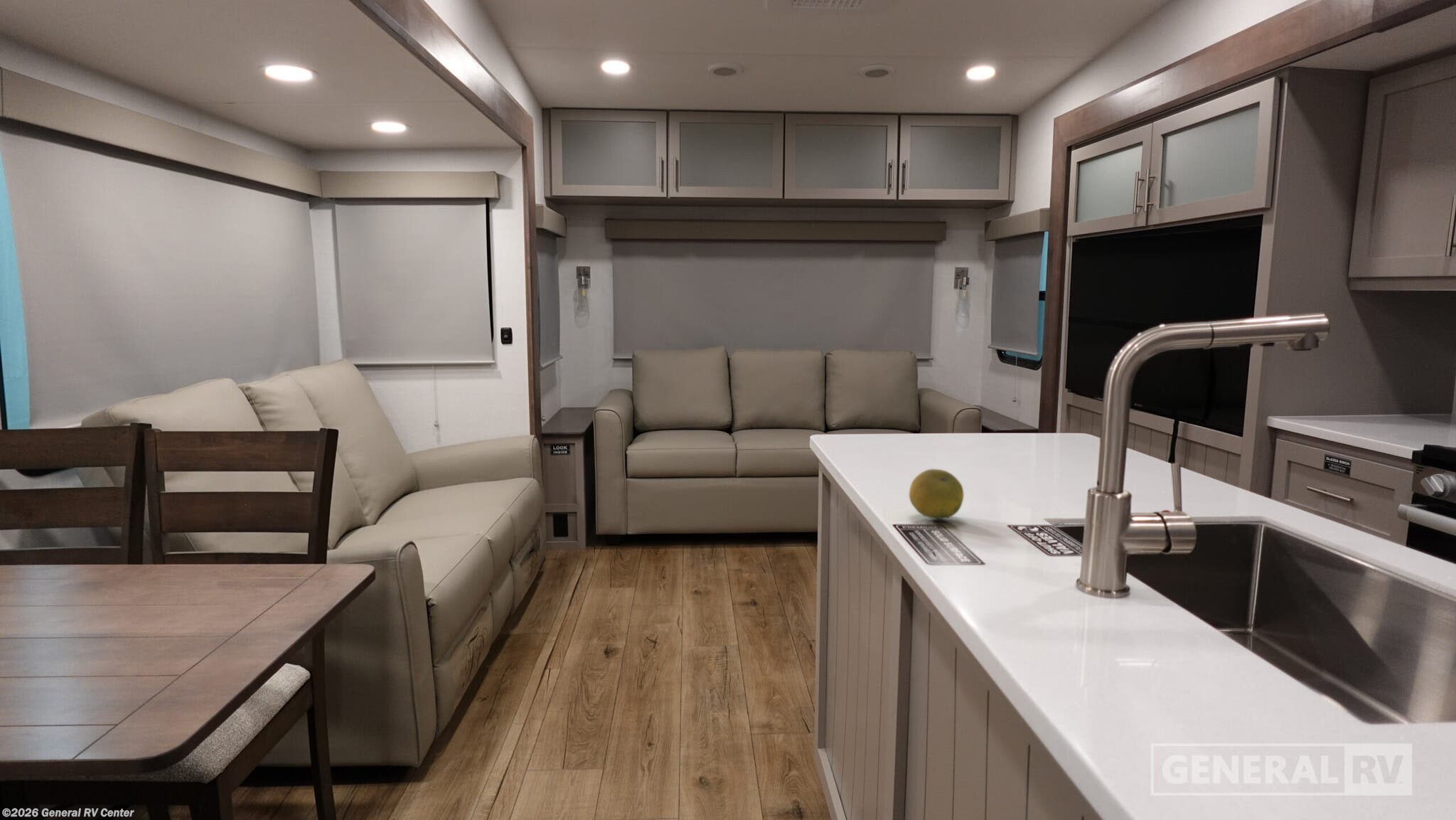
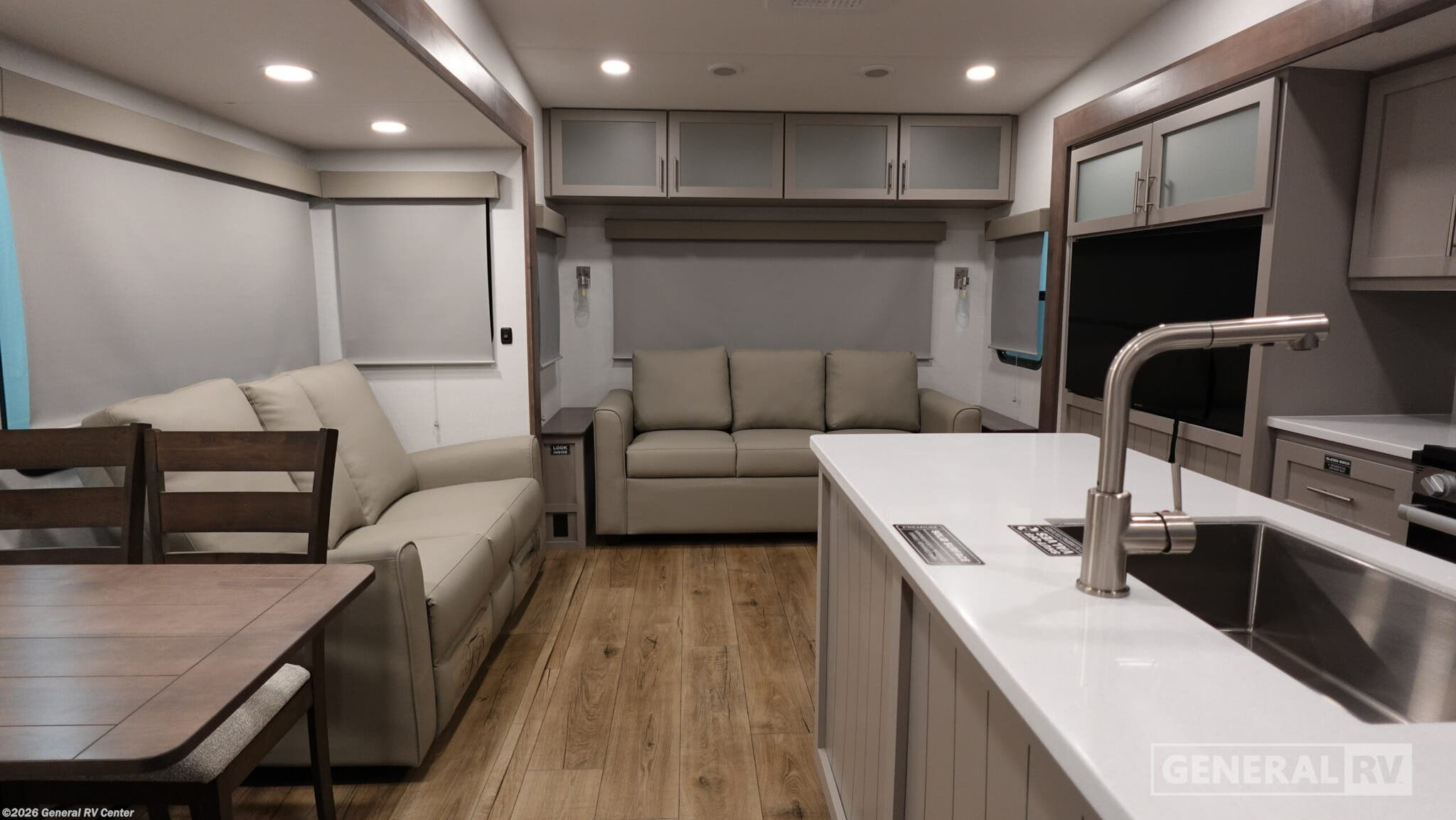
- fruit [909,468,965,520]
